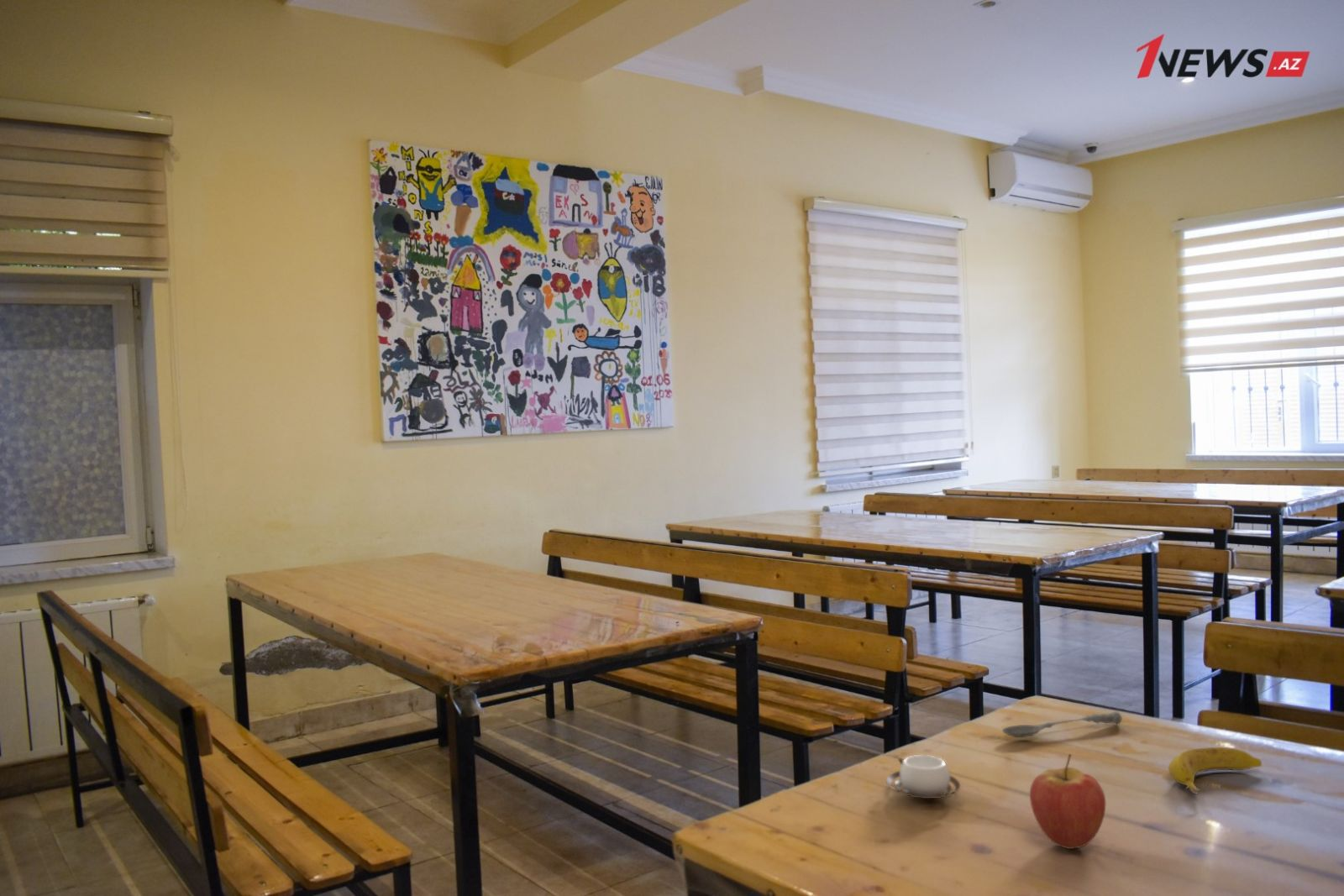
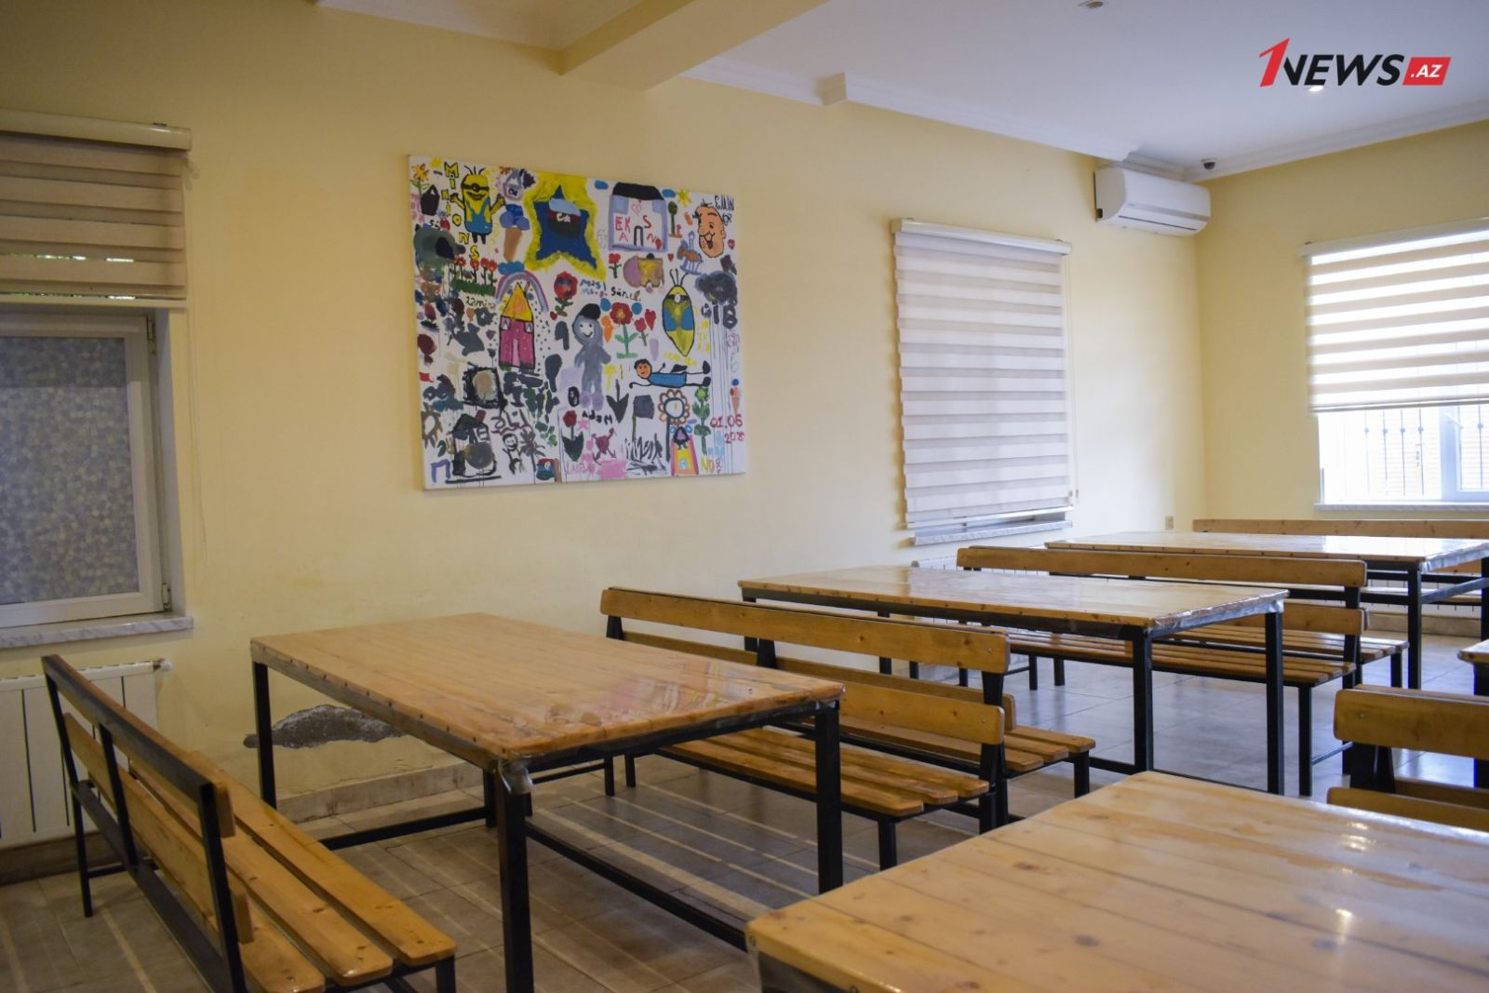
- soupspoon [1001,710,1123,738]
- banana [1168,747,1263,795]
- fruit [1029,753,1106,850]
- cup [885,754,961,799]
